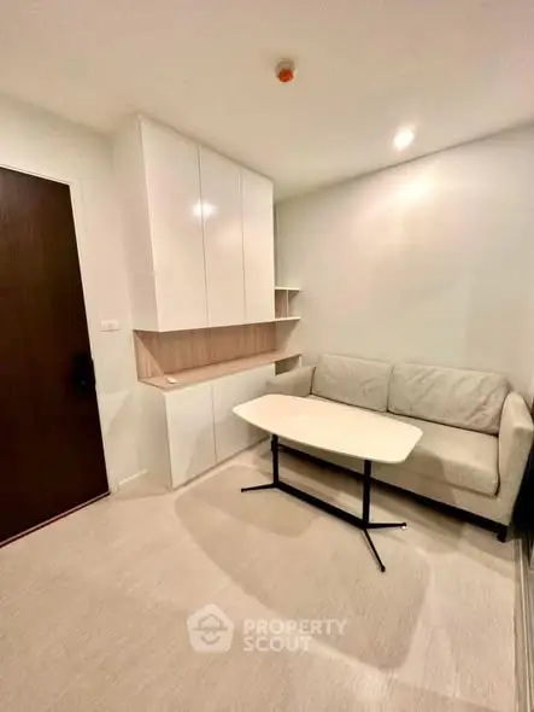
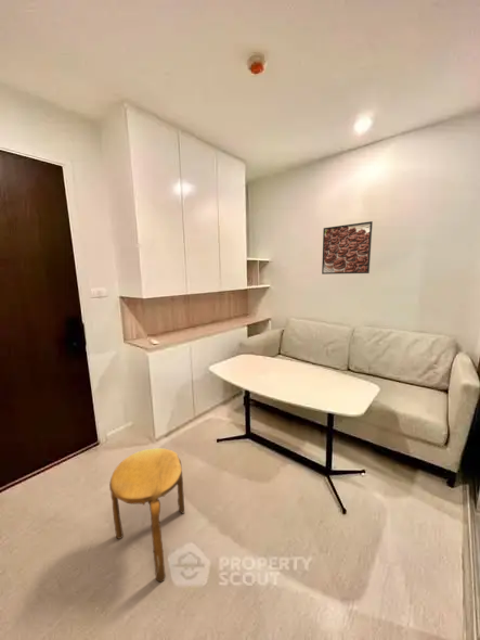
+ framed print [321,220,374,276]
+ stool [108,447,185,583]
